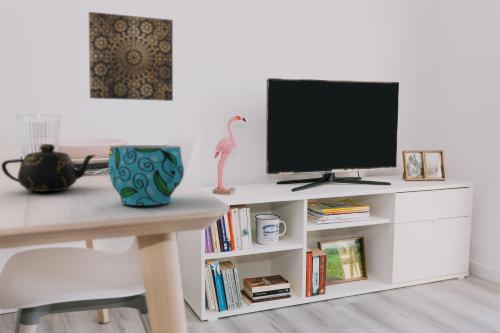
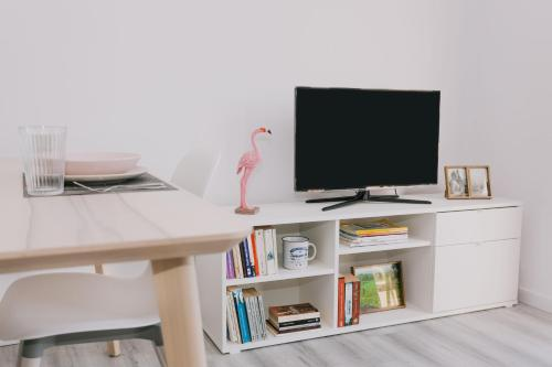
- wall art [88,11,174,102]
- teapot [0,143,97,193]
- cup [107,144,185,206]
